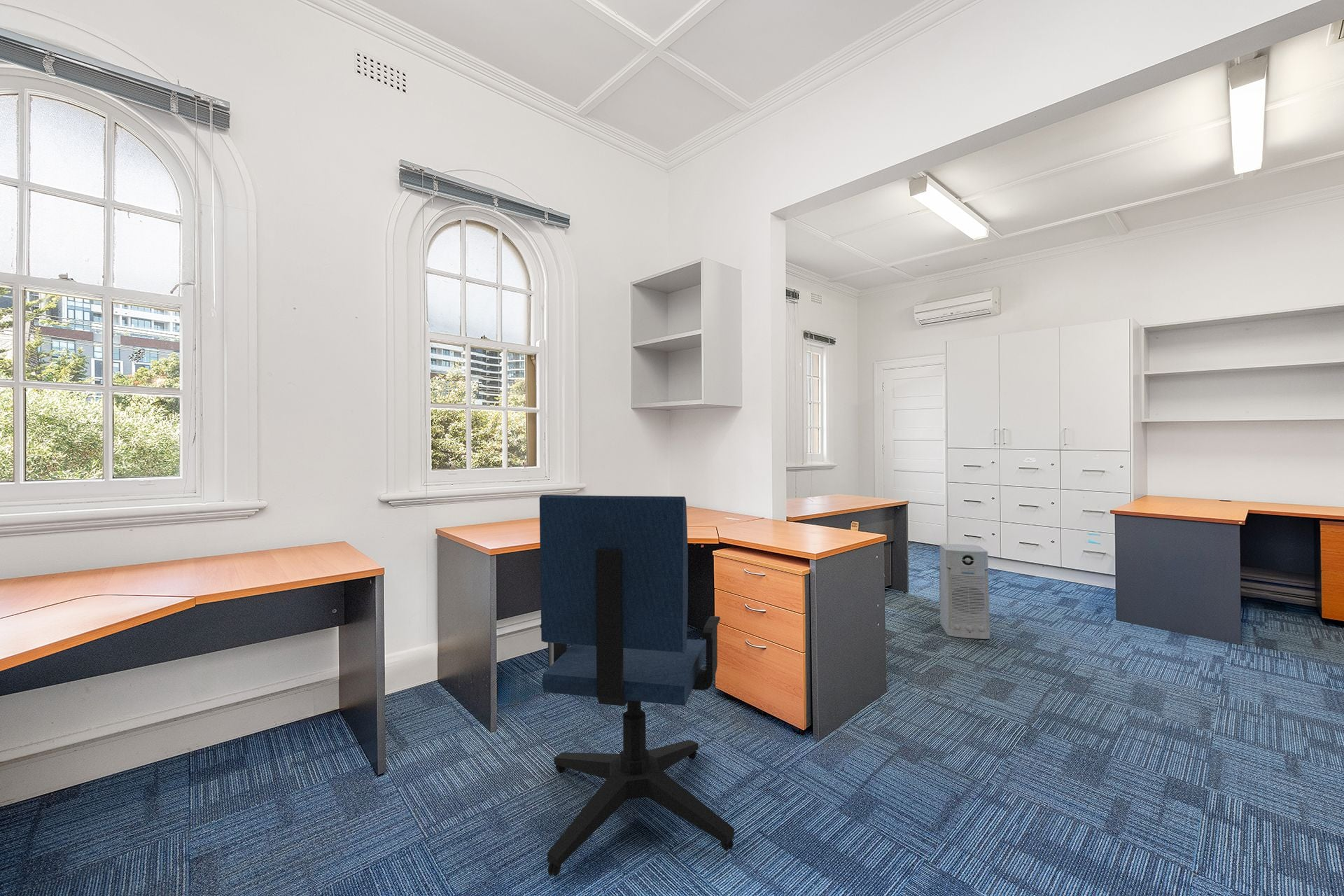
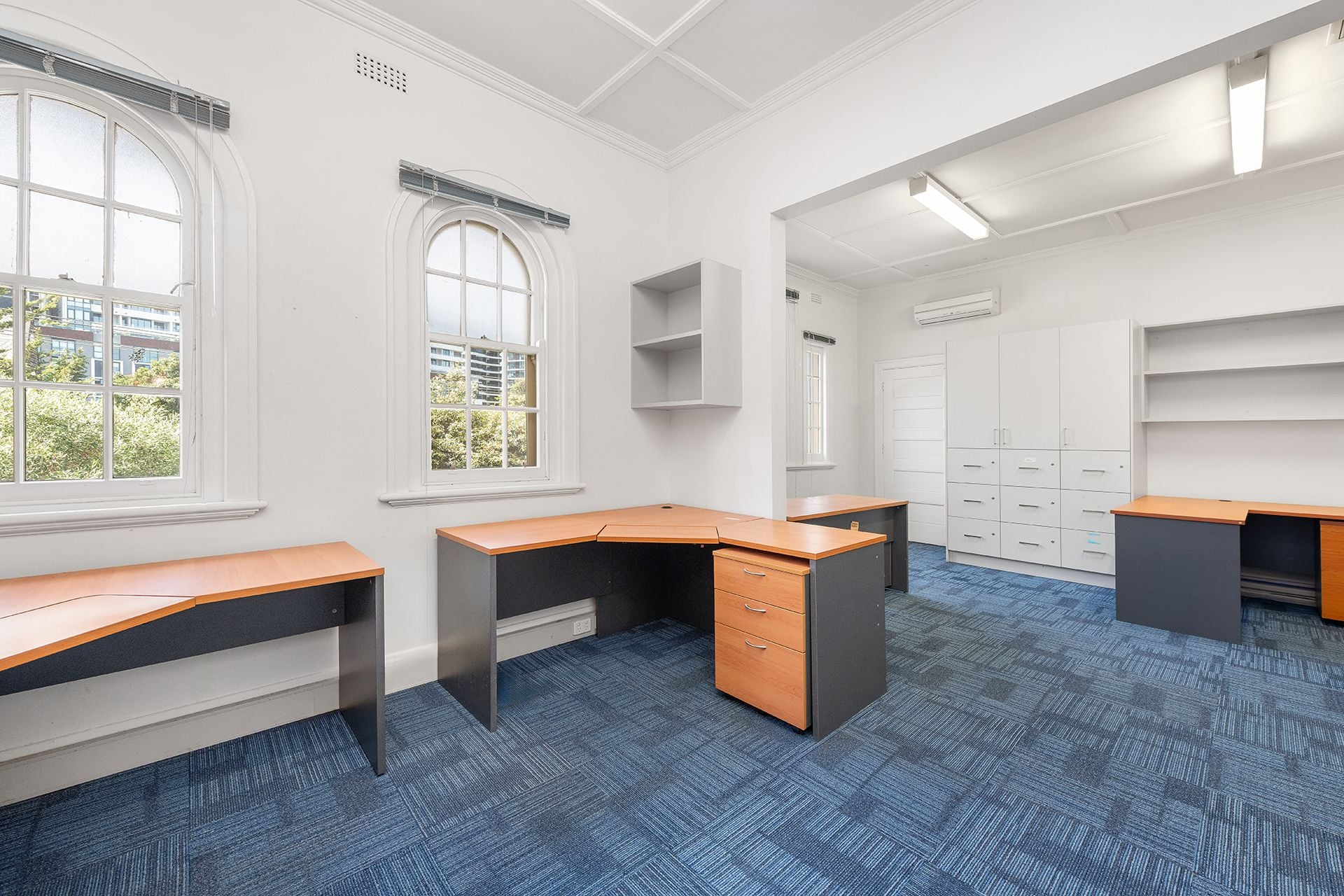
- office chair [539,494,735,877]
- air purifier [939,543,991,640]
